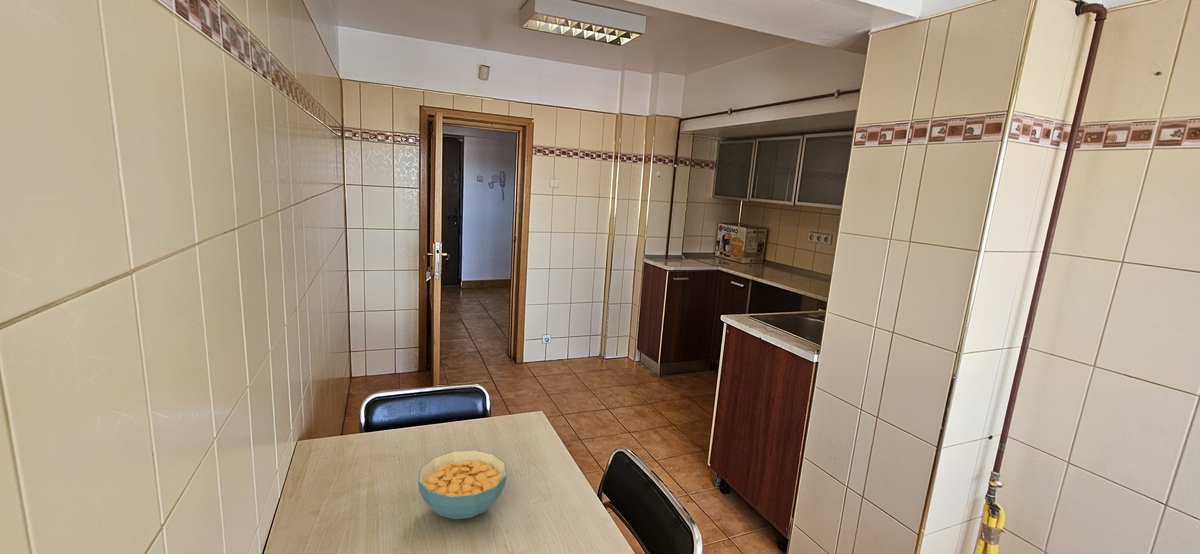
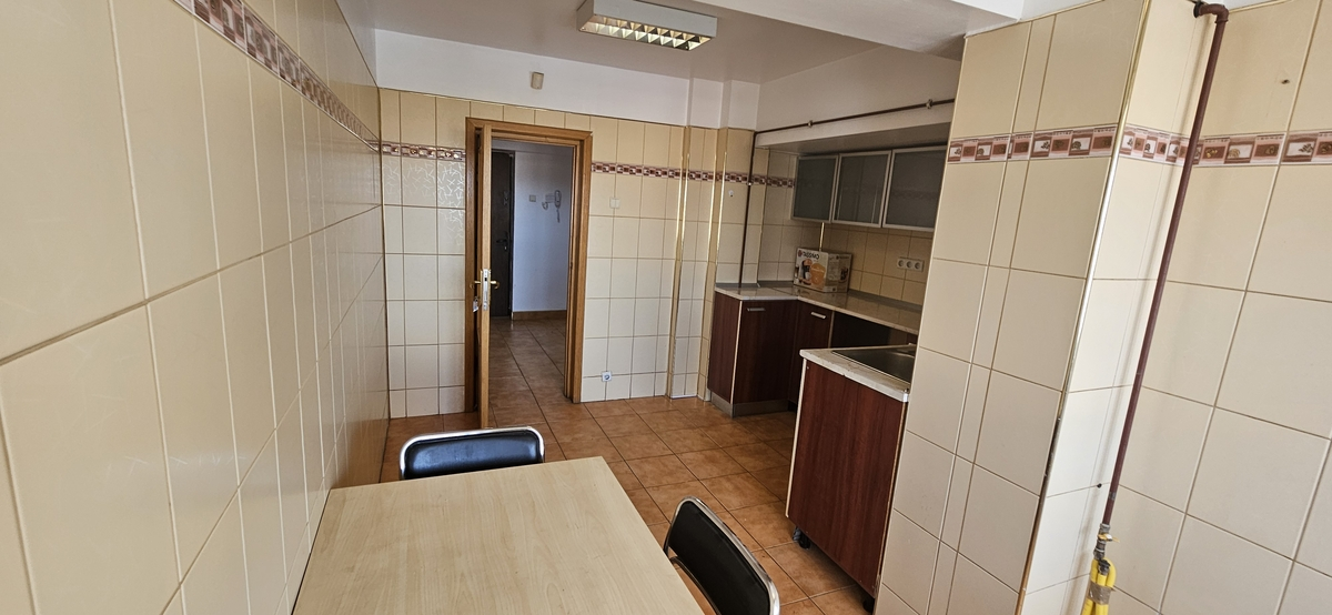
- cereal bowl [417,449,508,520]
